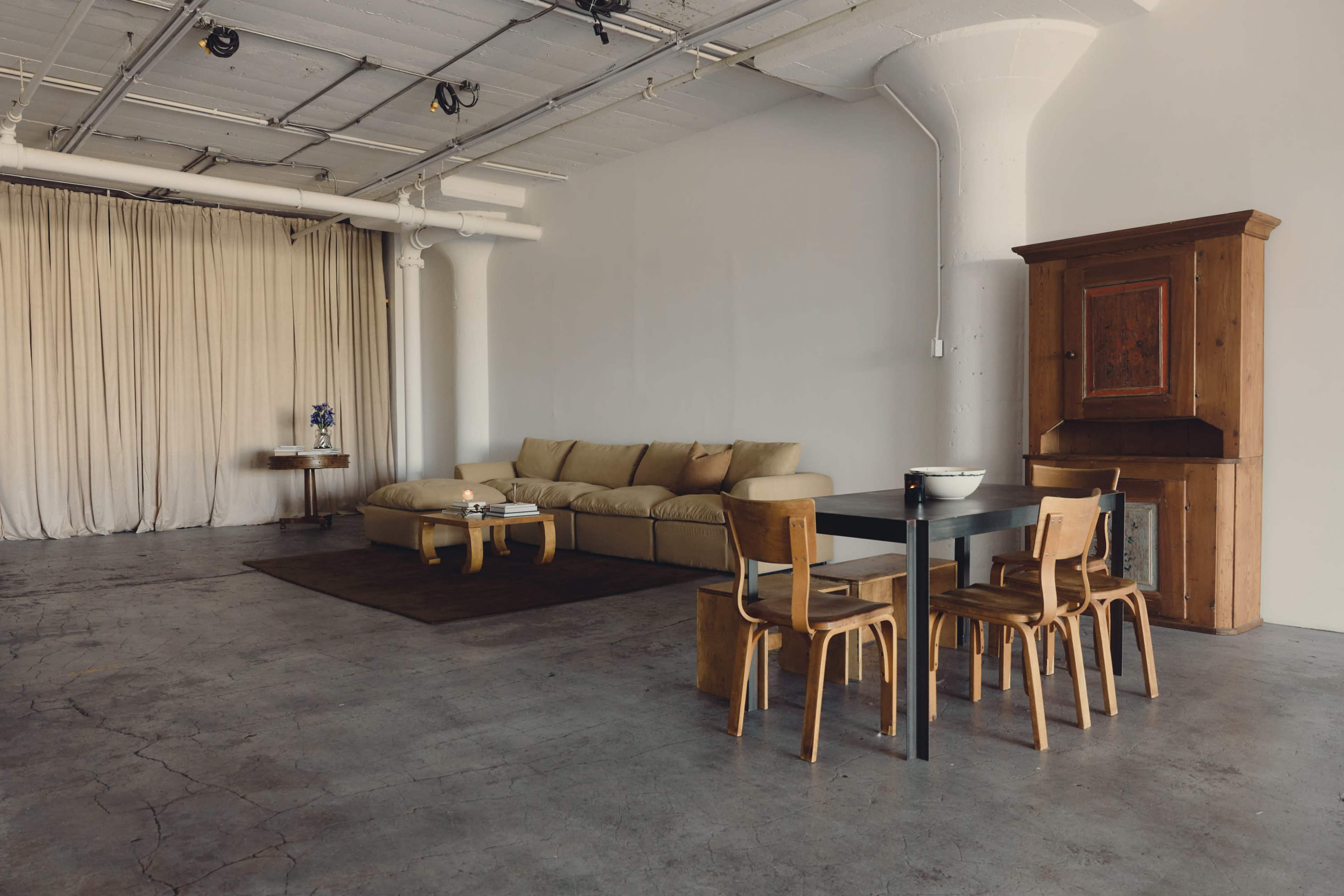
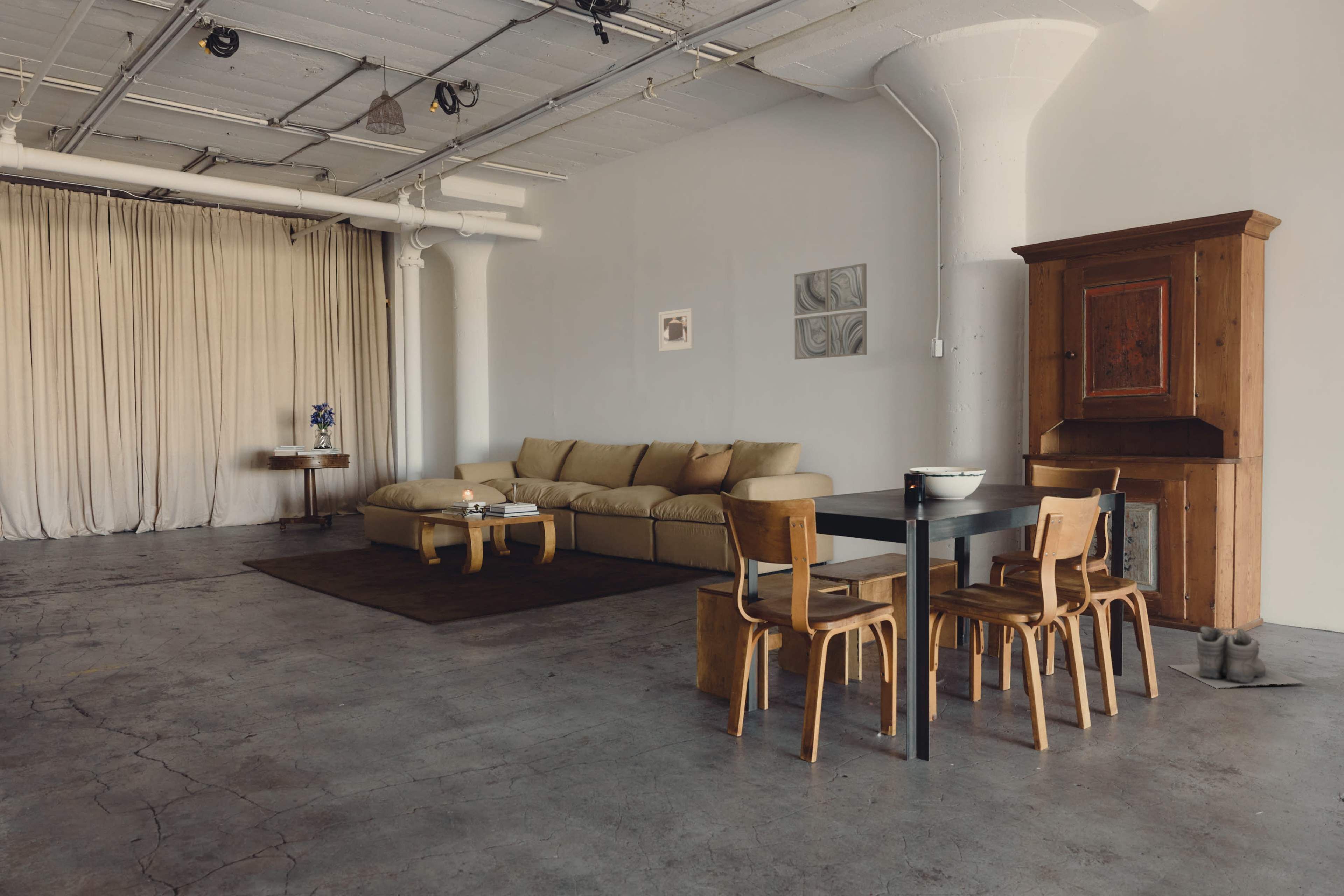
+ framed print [658,308,694,352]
+ pendant lamp [365,56,406,135]
+ wall art [794,263,867,360]
+ boots [1167,626,1306,689]
